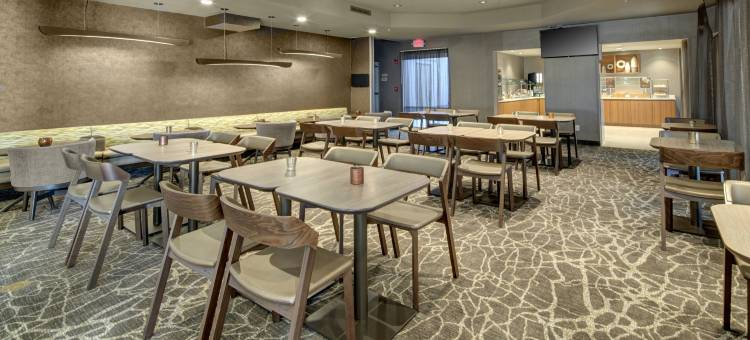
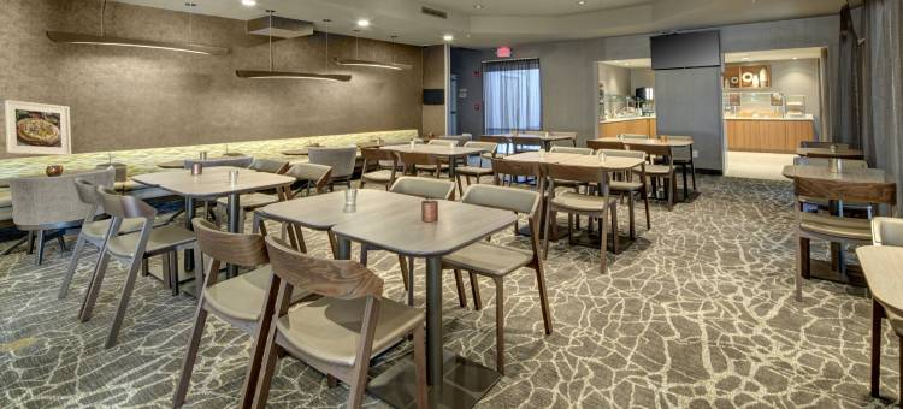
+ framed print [2,99,72,156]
